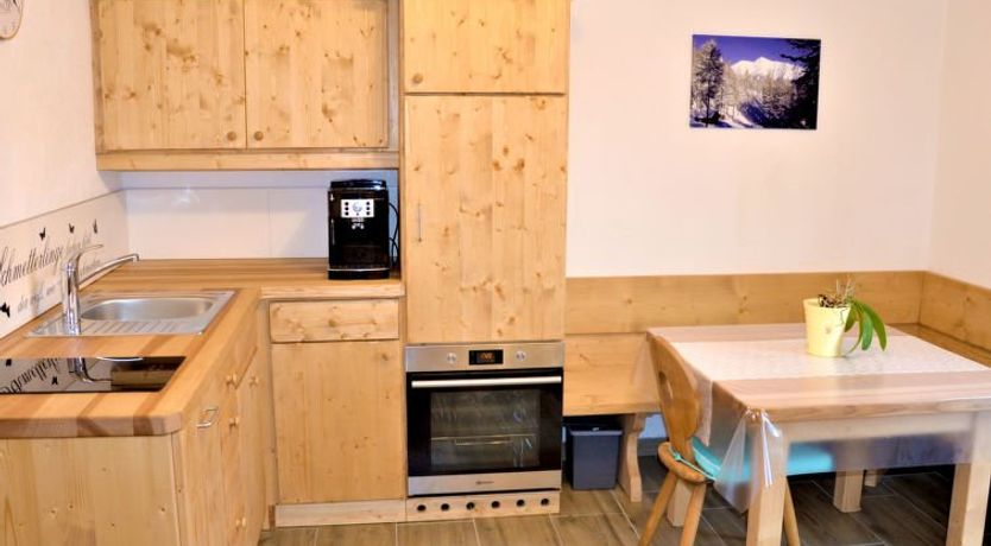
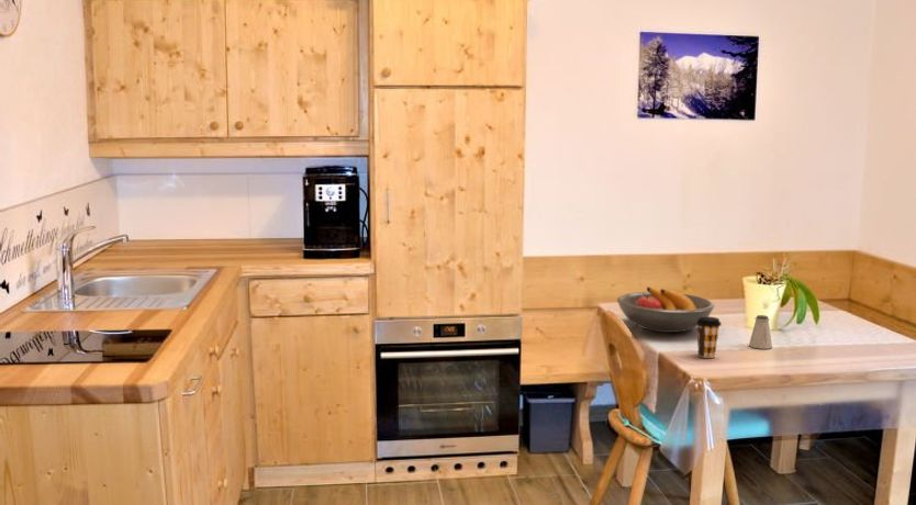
+ saltshaker [748,314,773,350]
+ fruit bowl [616,287,716,334]
+ coffee cup [696,316,723,359]
